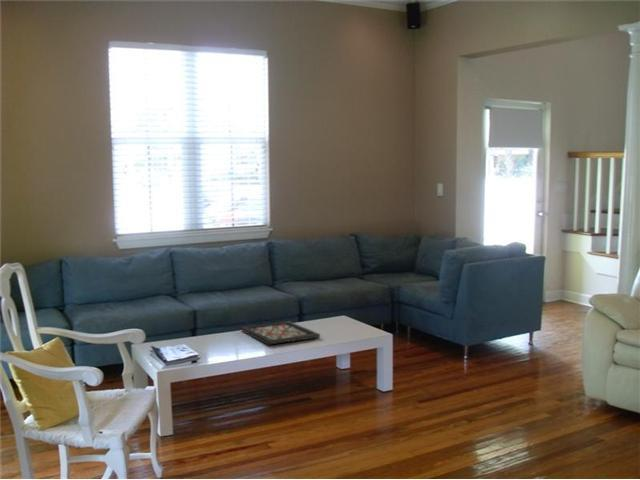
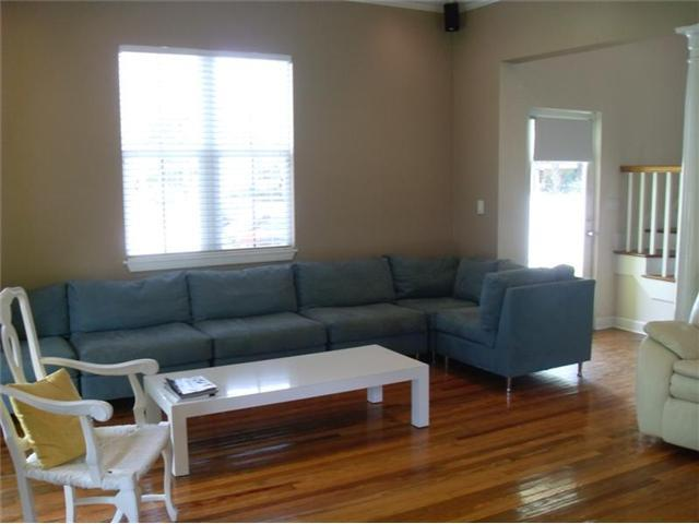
- decorative tray [240,320,321,345]
